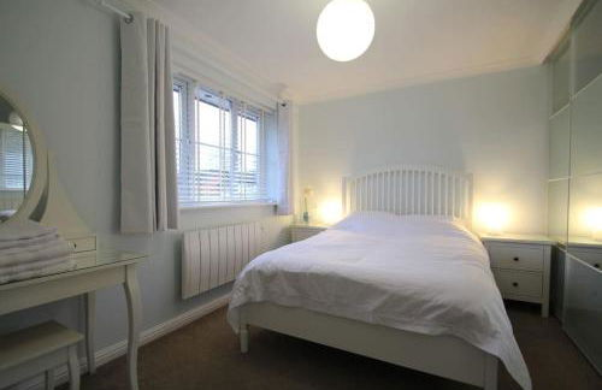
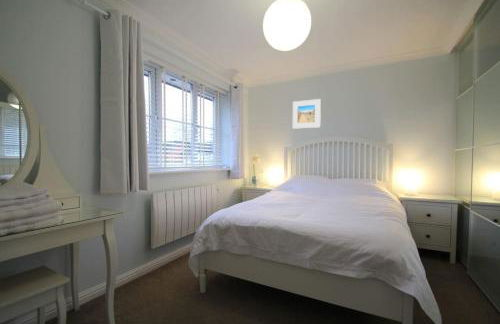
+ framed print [292,98,322,130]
